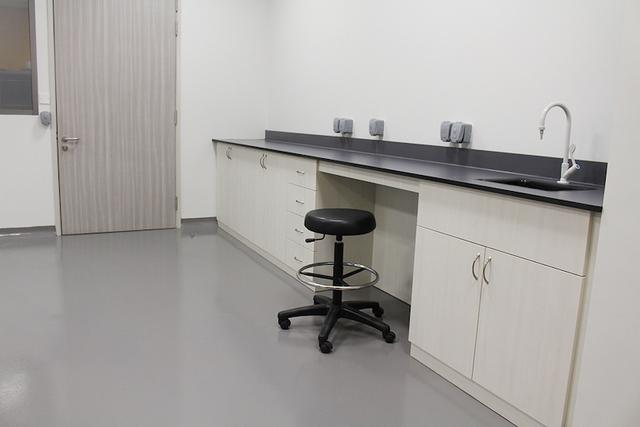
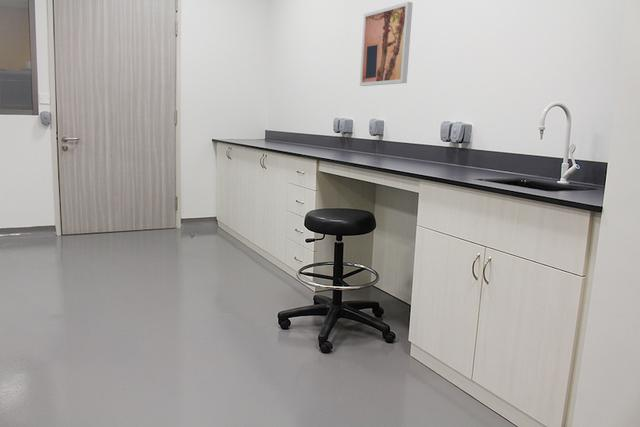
+ wall art [359,1,414,87]
